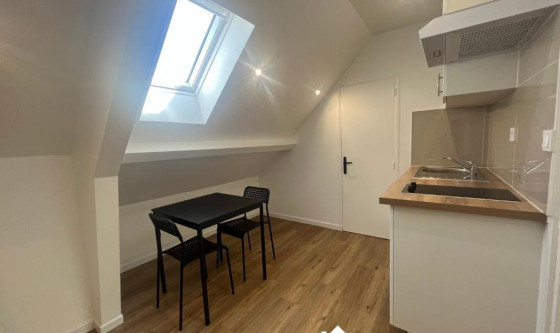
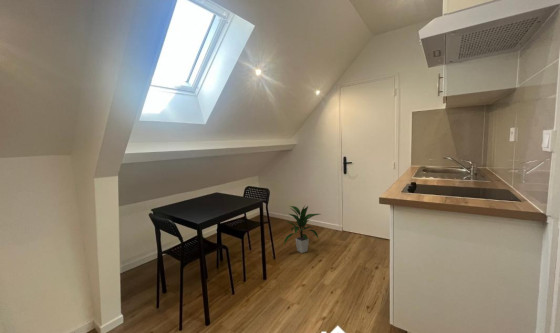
+ indoor plant [283,205,321,254]
